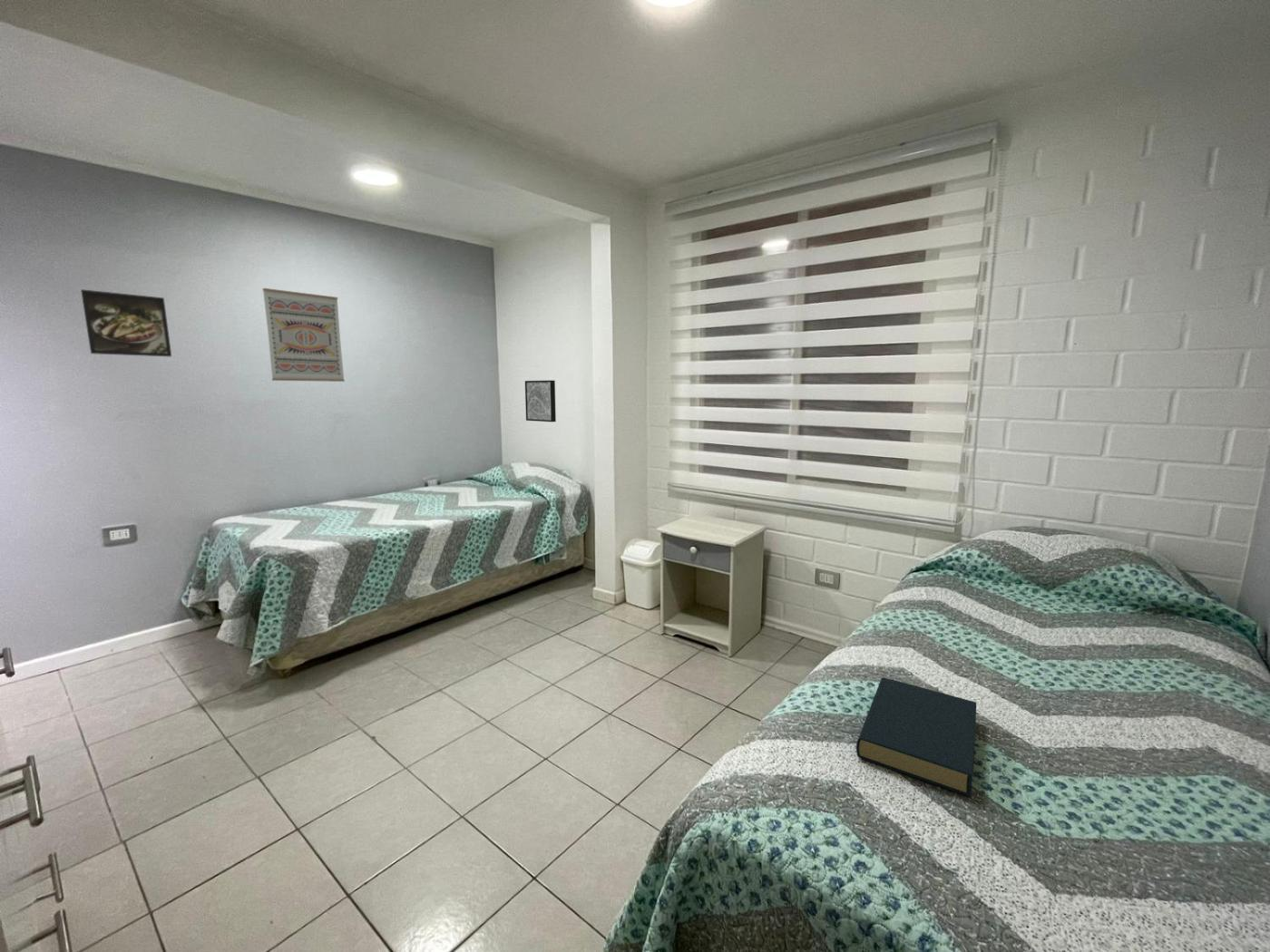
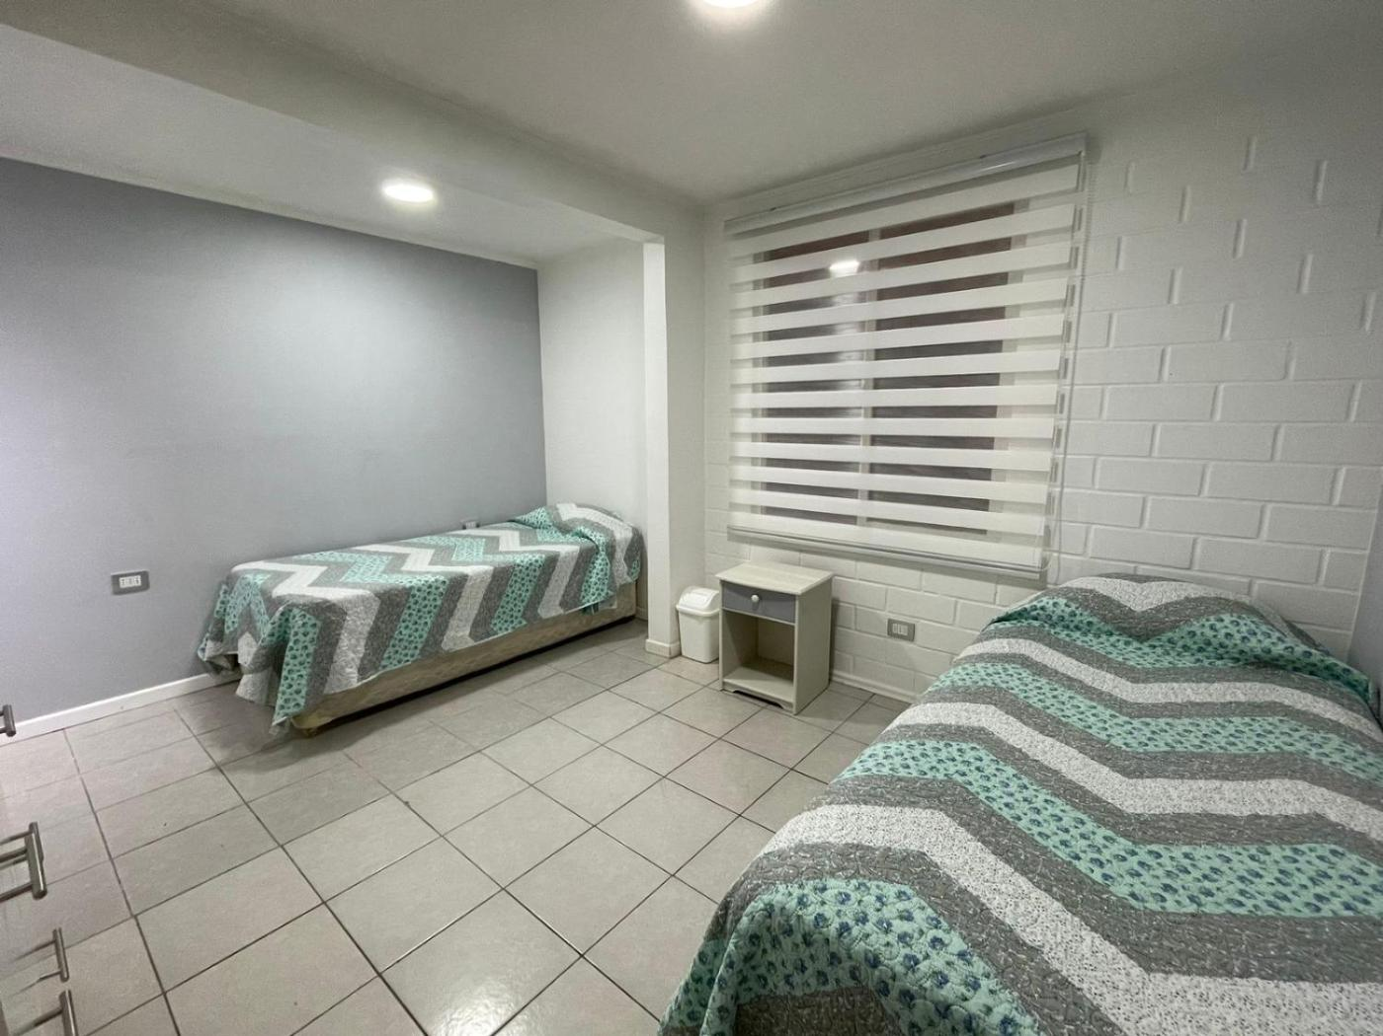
- wall art [262,287,346,383]
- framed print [80,288,172,357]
- hardback book [855,676,977,798]
- wall art [524,379,557,423]
